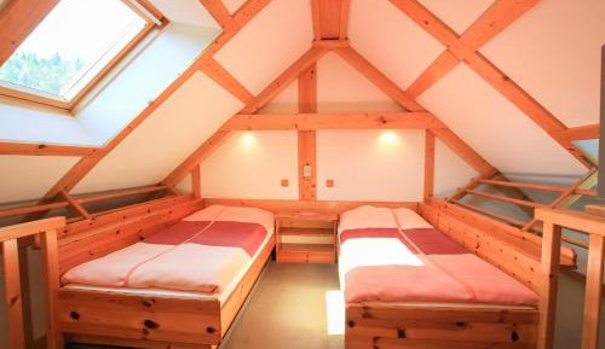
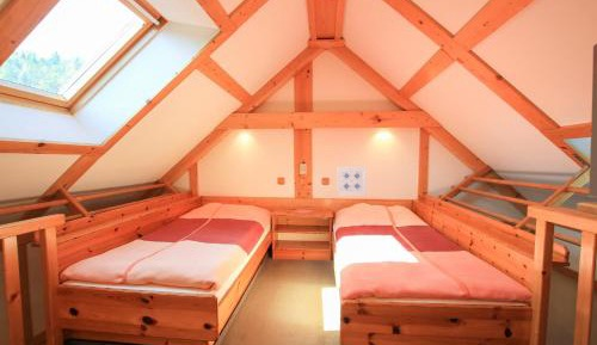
+ wall art [337,166,368,196]
